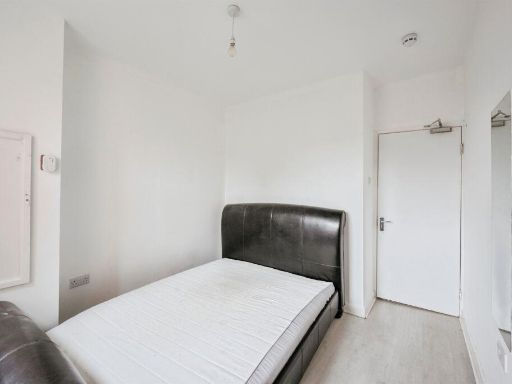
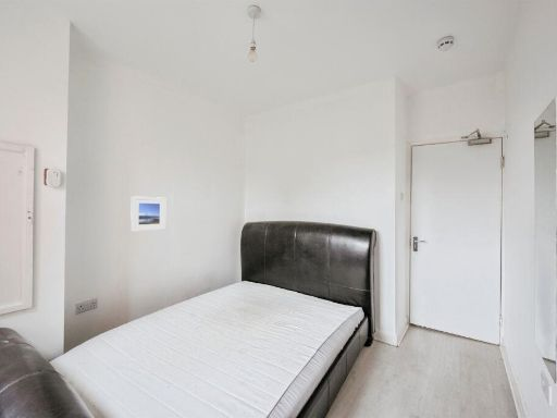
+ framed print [129,195,166,233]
